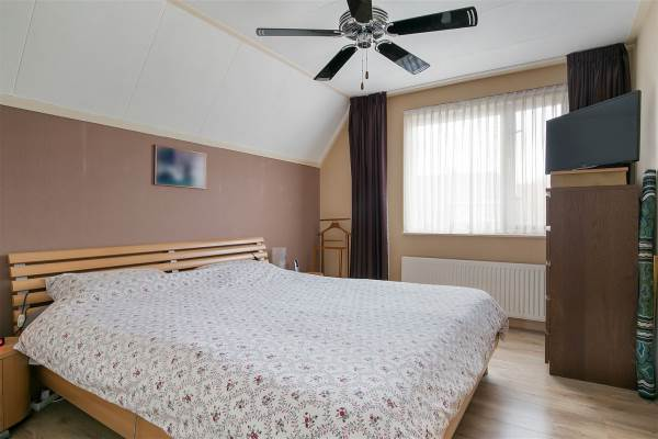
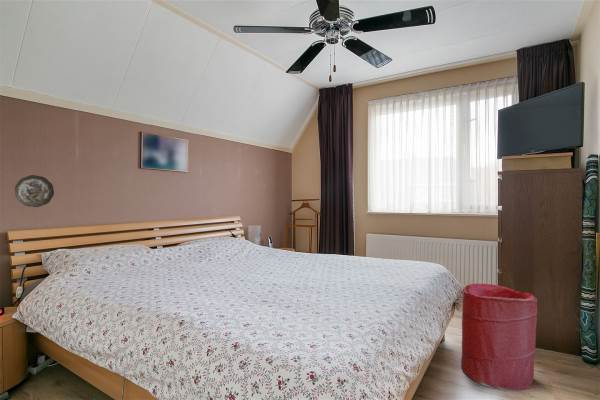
+ laundry hamper [460,282,538,392]
+ decorative plate [14,174,55,208]
